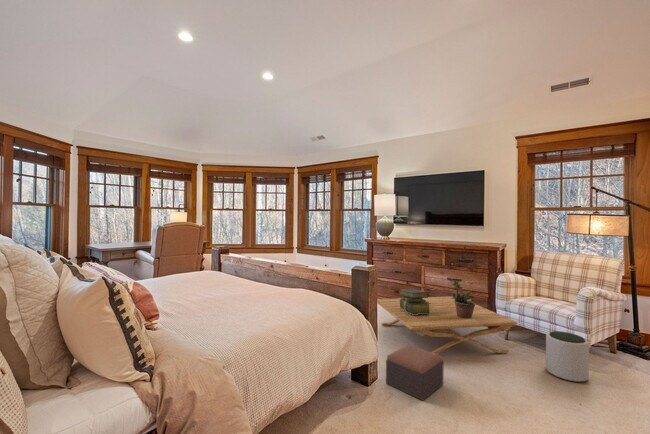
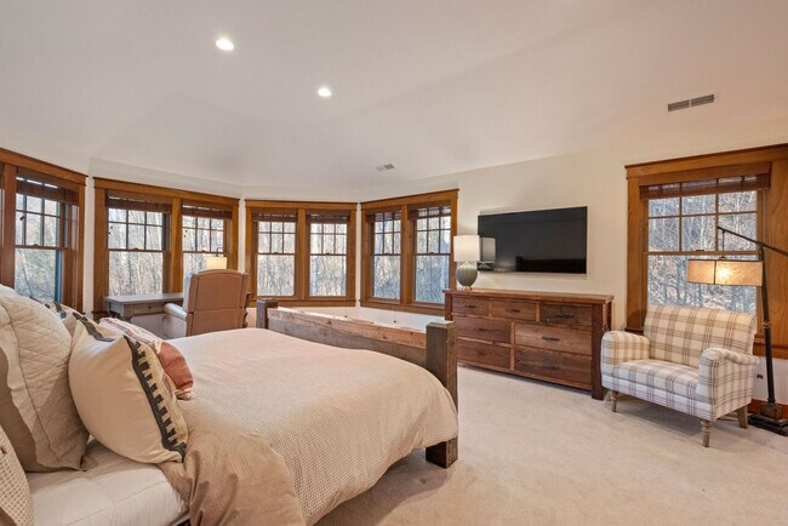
- plant pot [545,330,590,383]
- footstool [385,344,445,401]
- coffee table [377,295,518,355]
- stack of books [398,288,431,315]
- potted plant [451,280,477,318]
